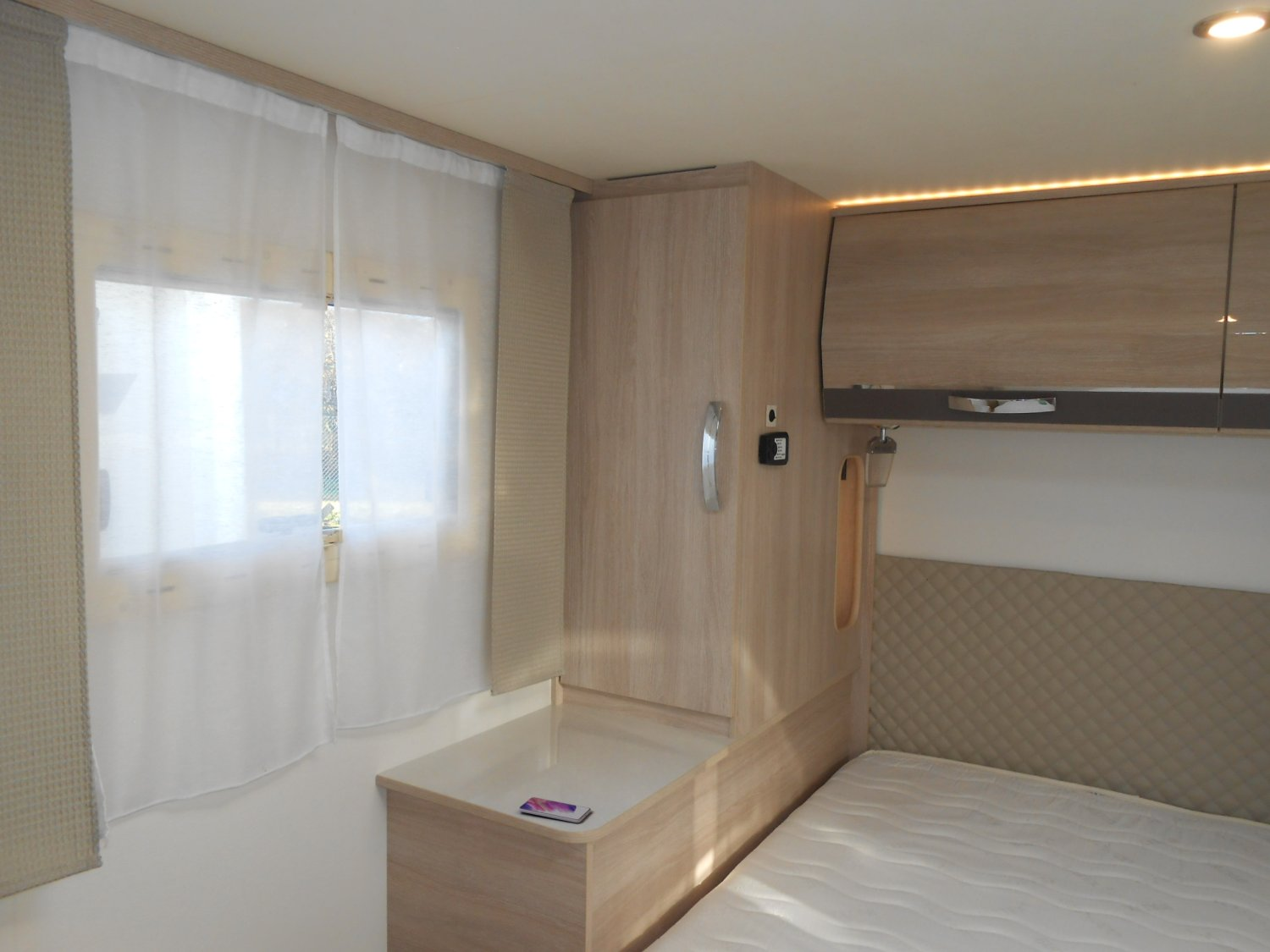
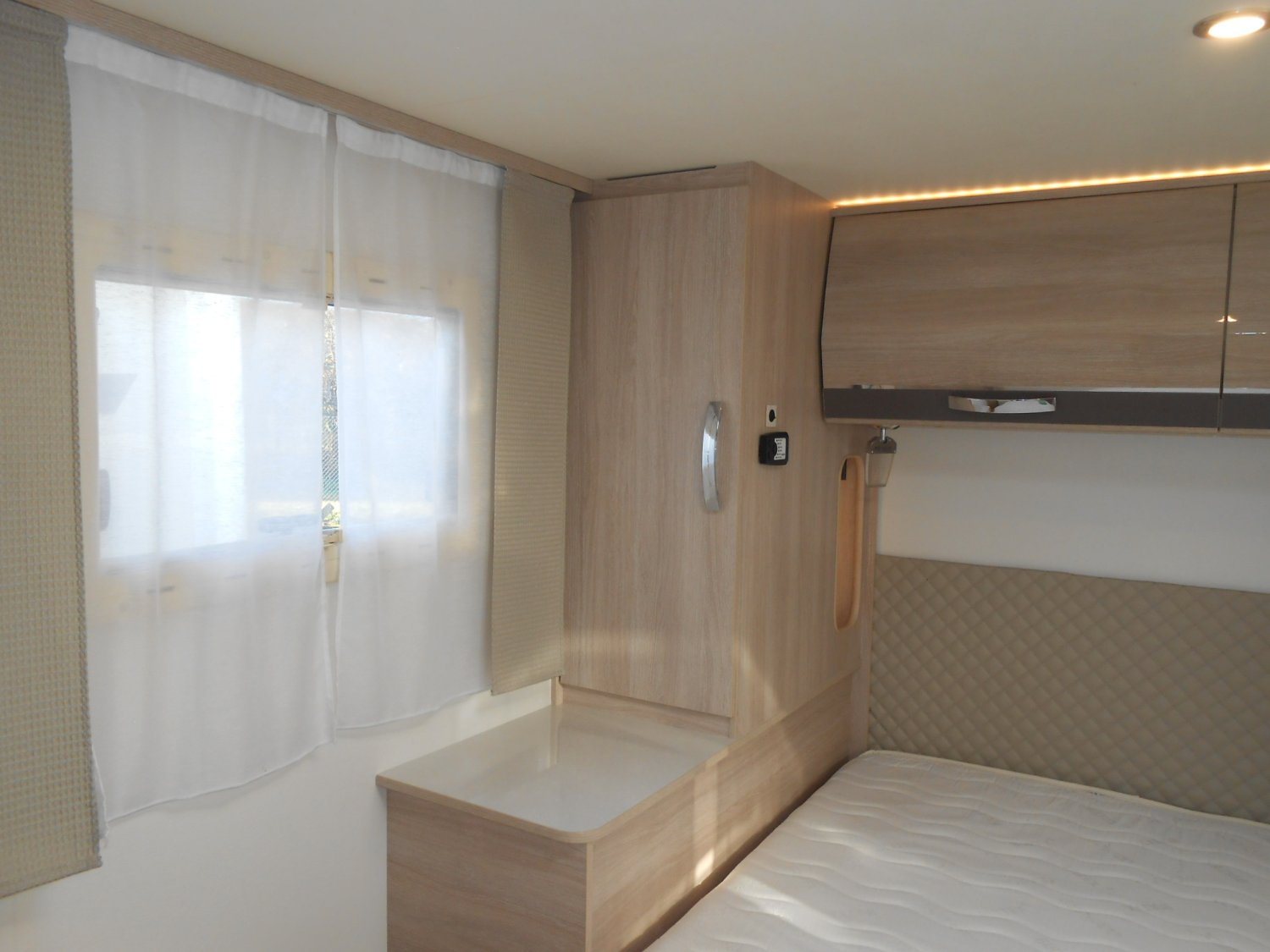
- smartphone [518,796,592,823]
